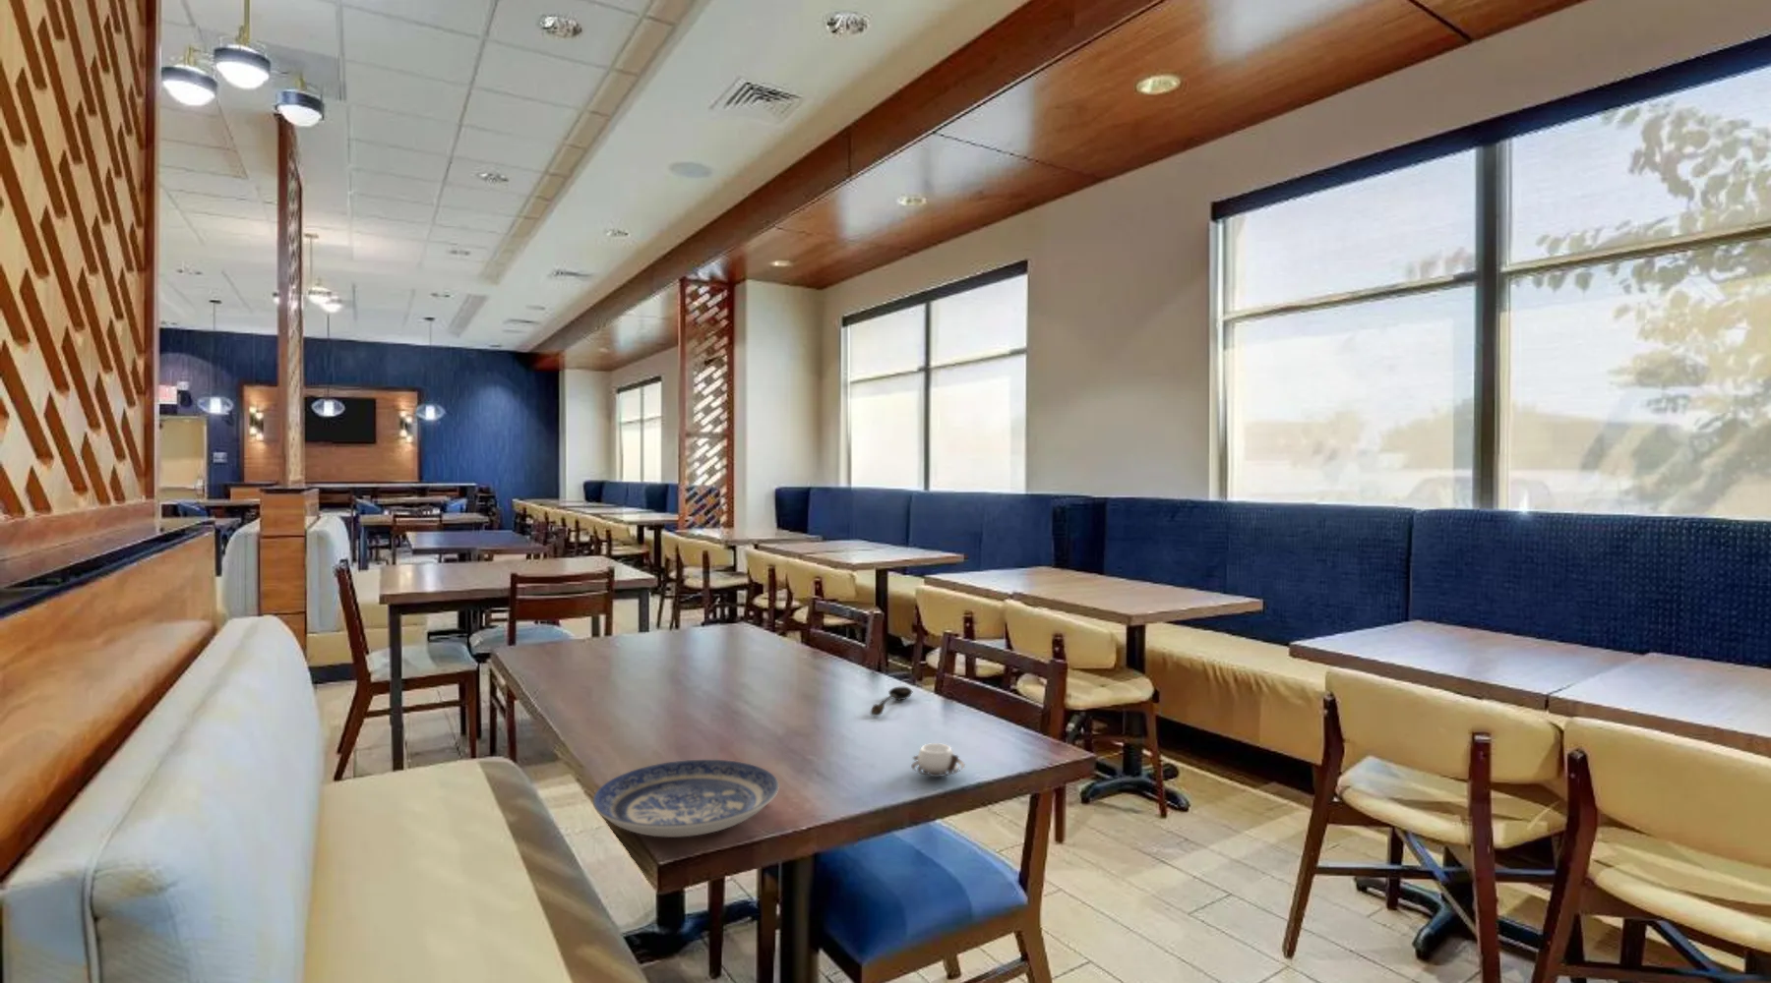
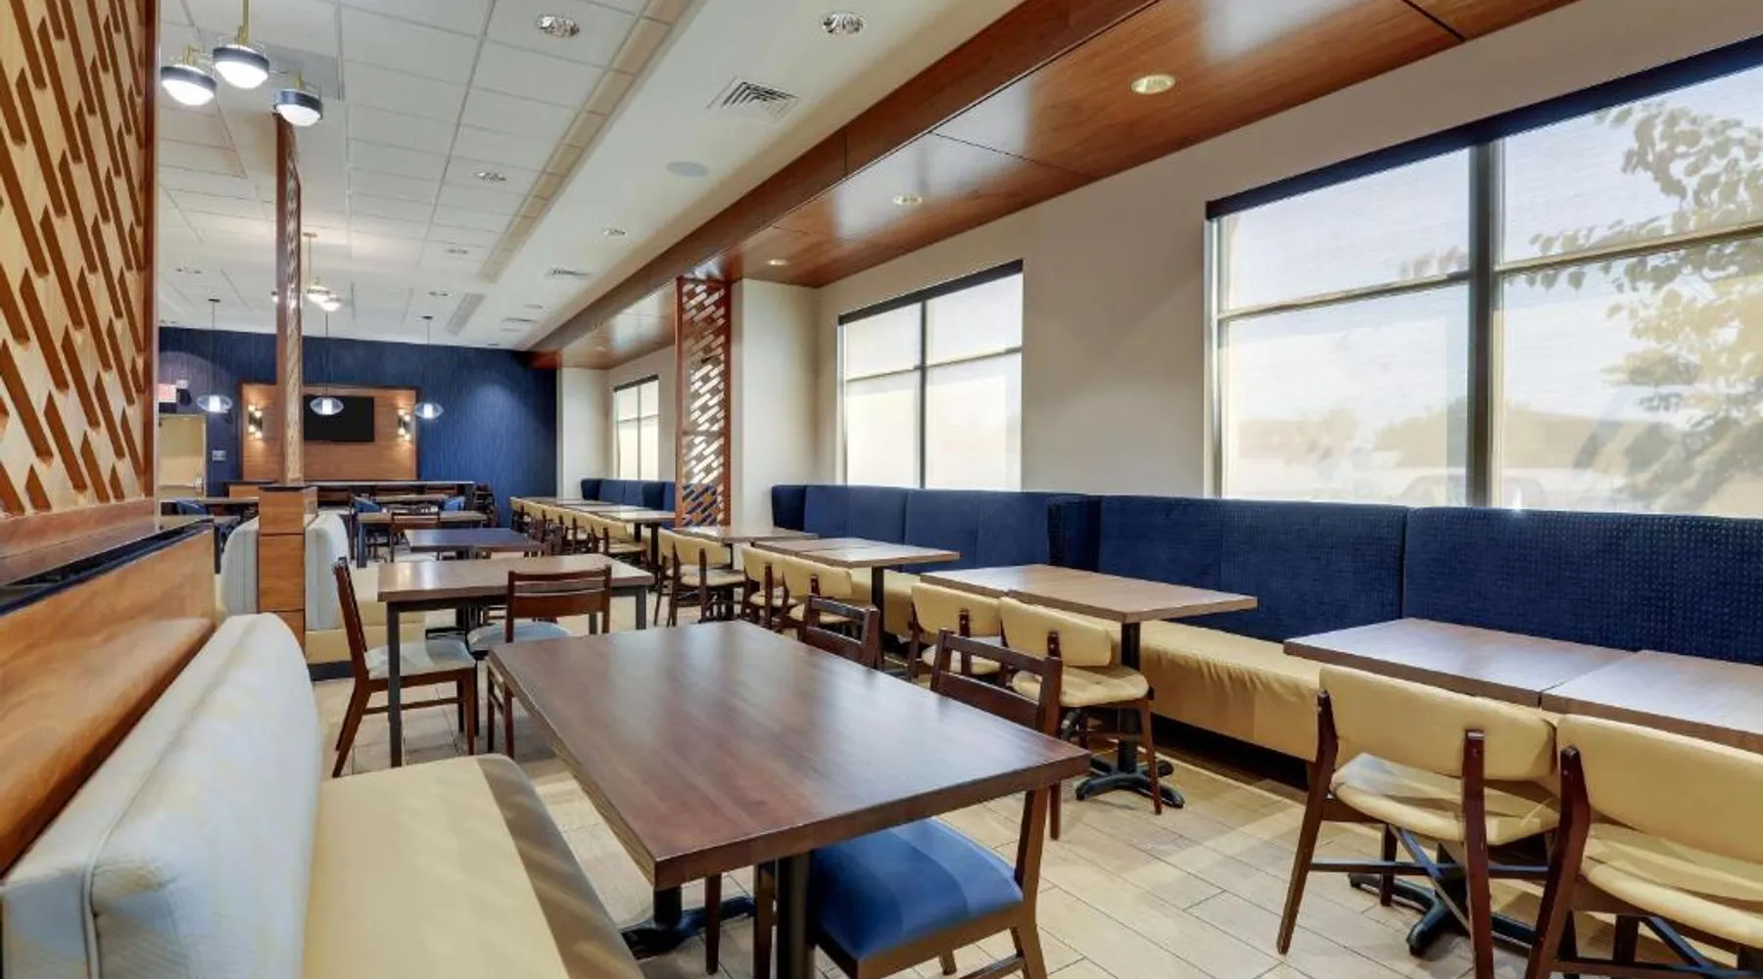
- plate [592,759,780,838]
- spoon [870,686,913,718]
- cup [910,742,967,777]
